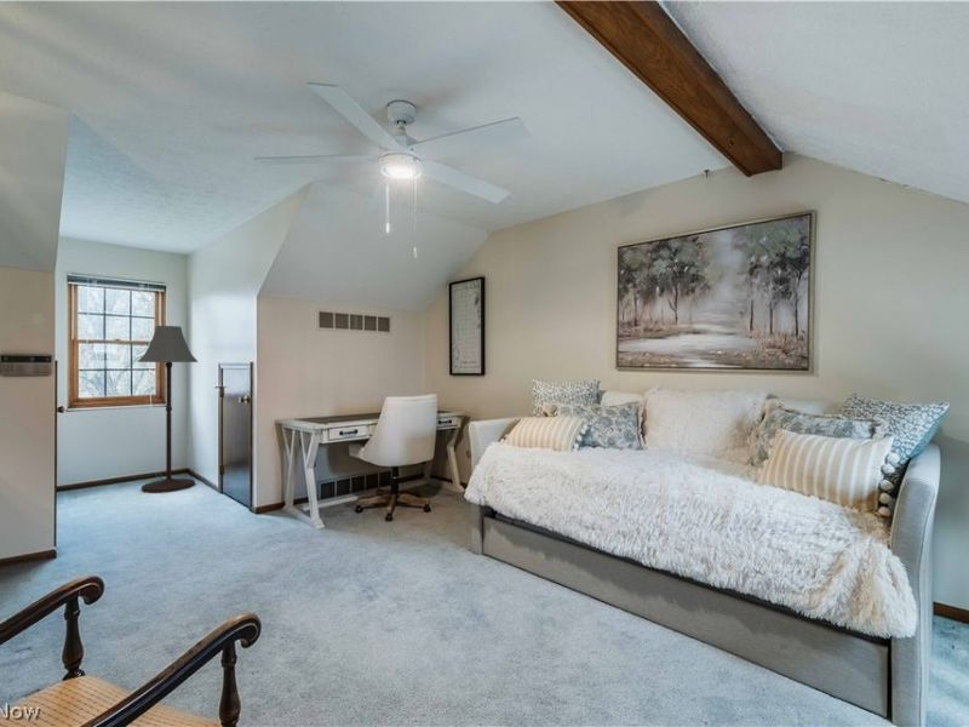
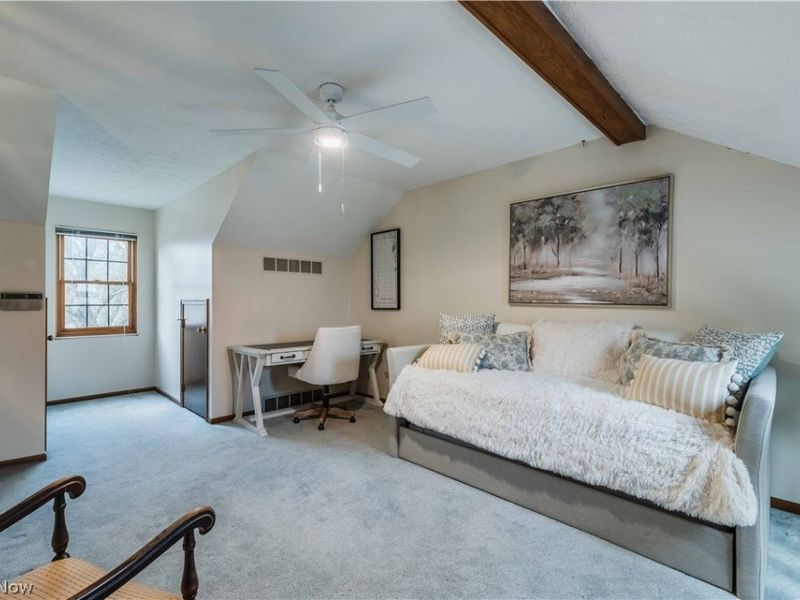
- floor lamp [136,325,200,494]
